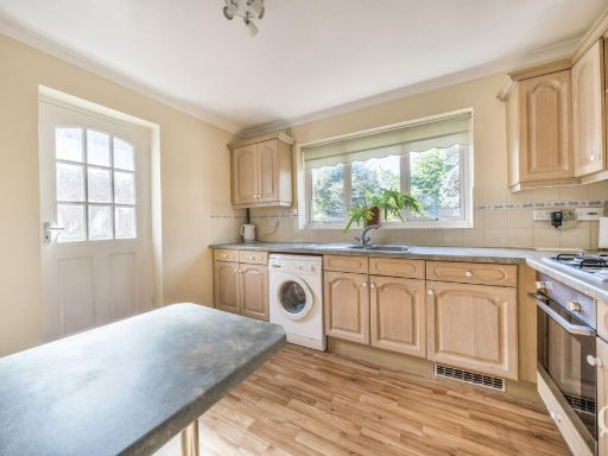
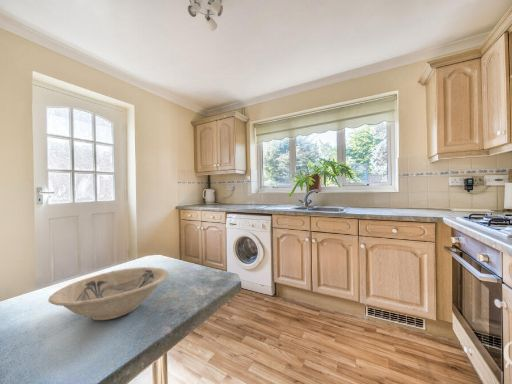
+ bowl [47,266,170,321]
